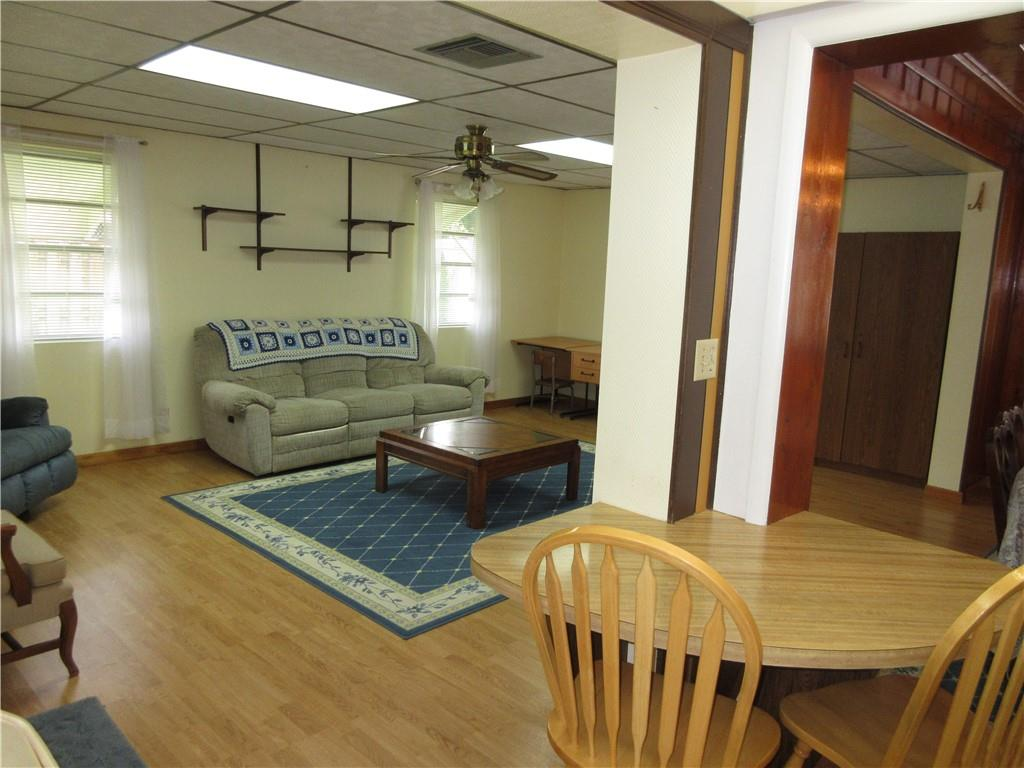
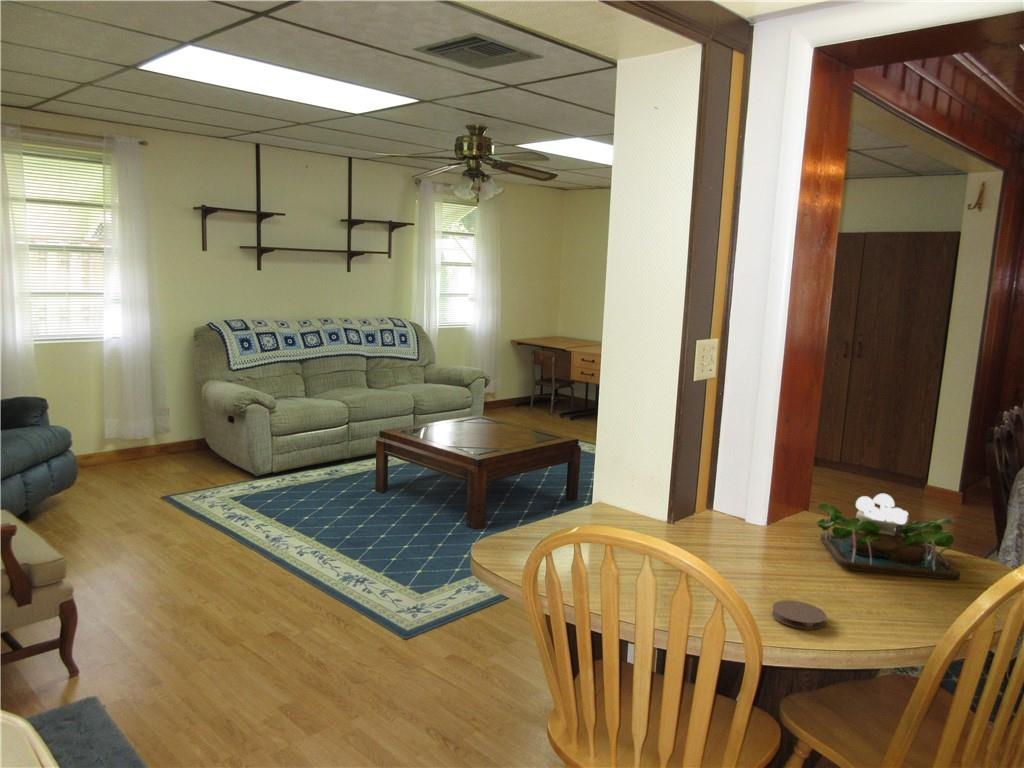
+ potted plant [814,493,961,581]
+ coaster [771,599,828,631]
